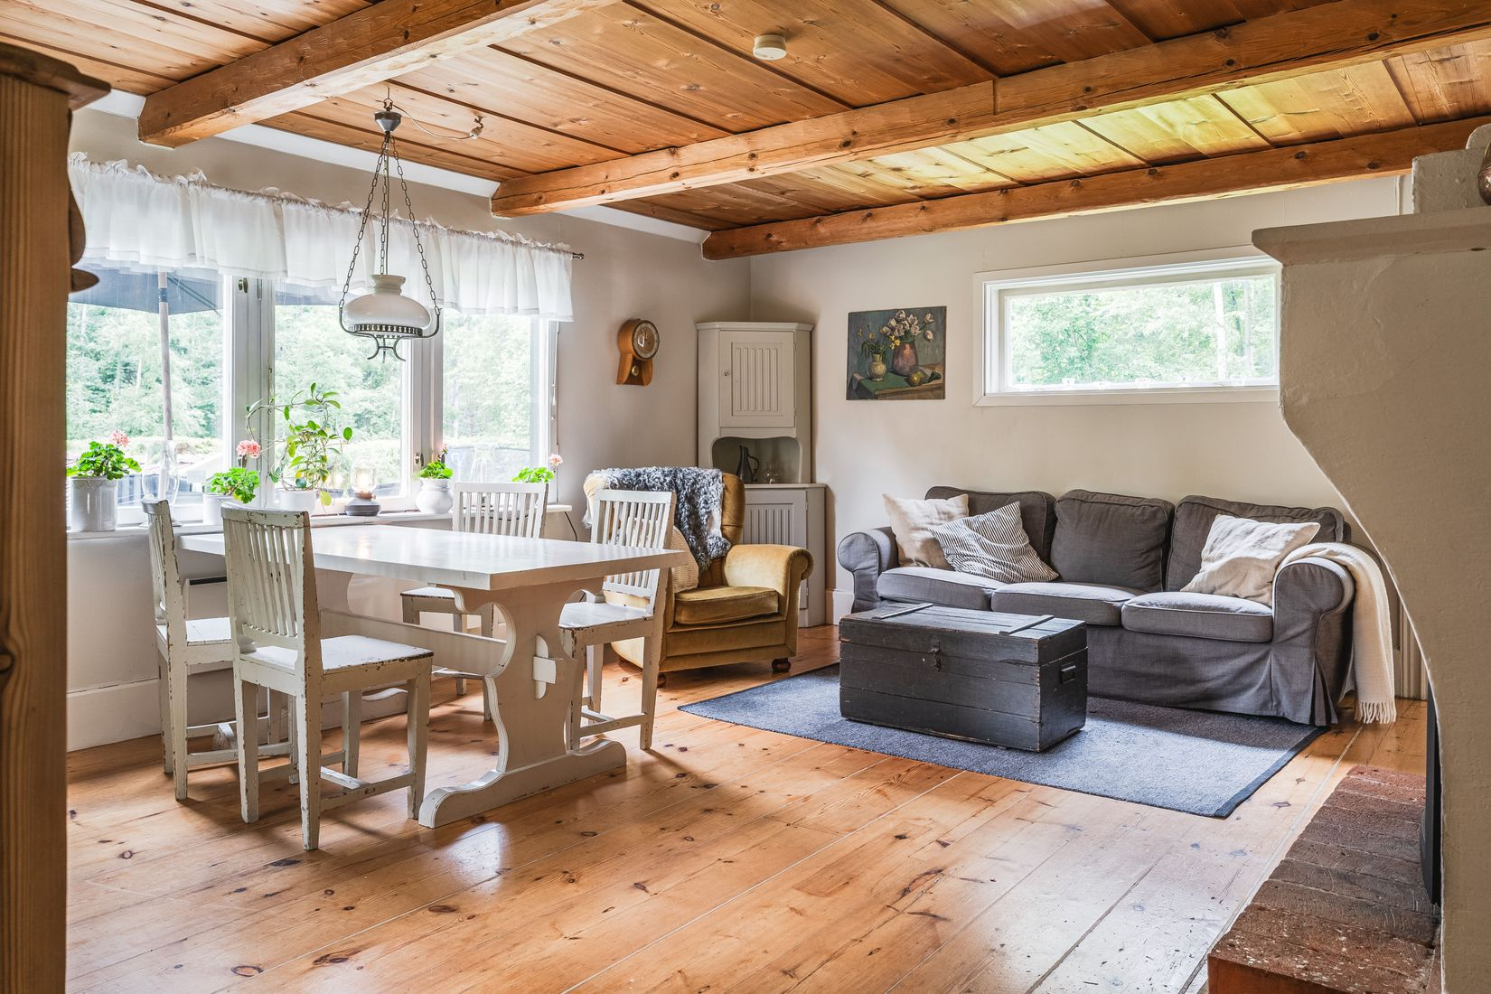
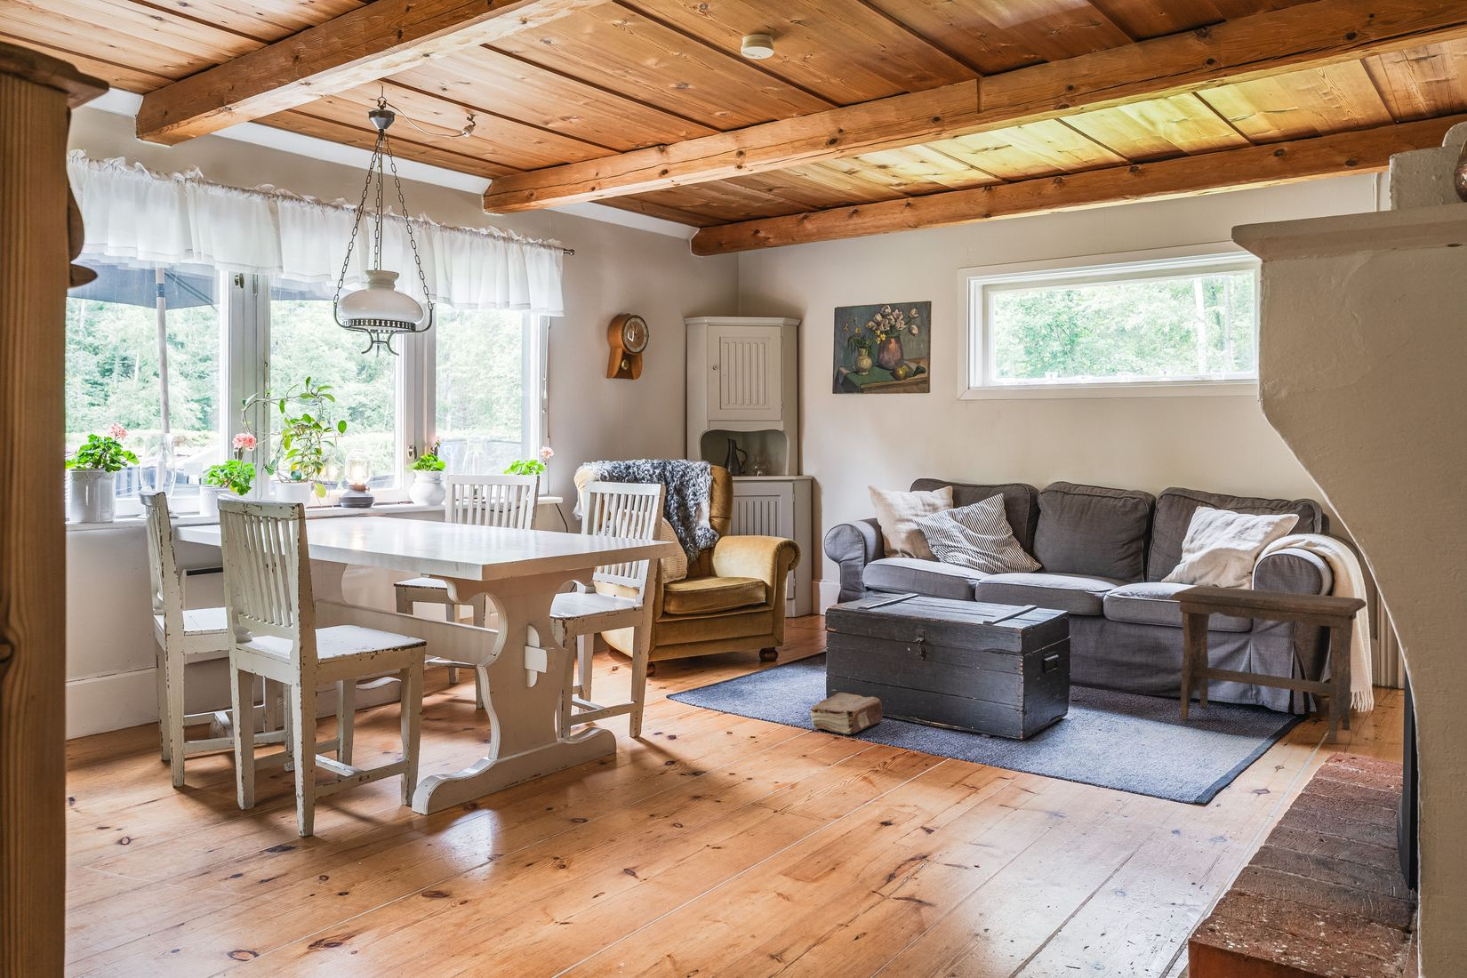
+ footstool [1170,585,1368,746]
+ book [810,692,884,736]
